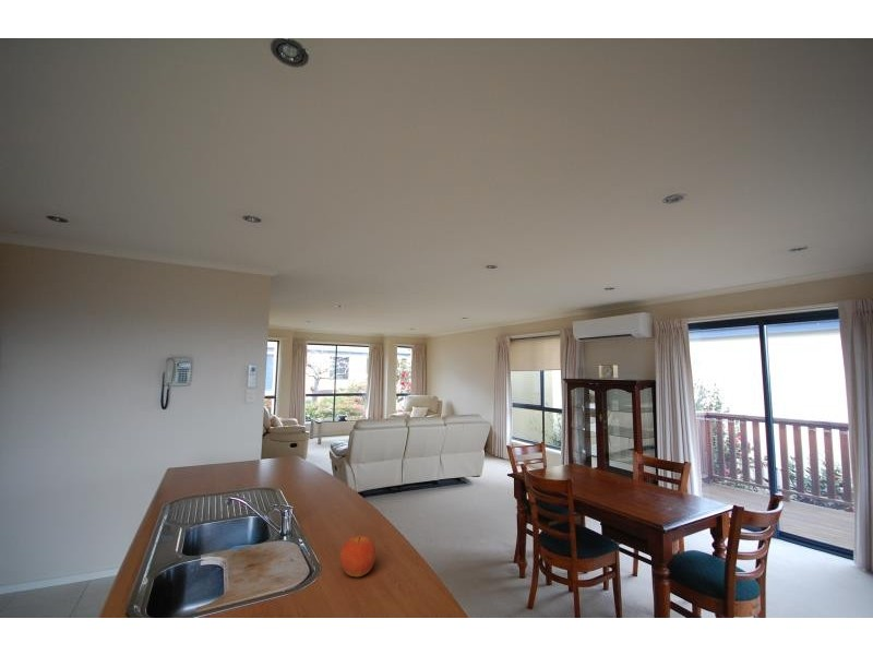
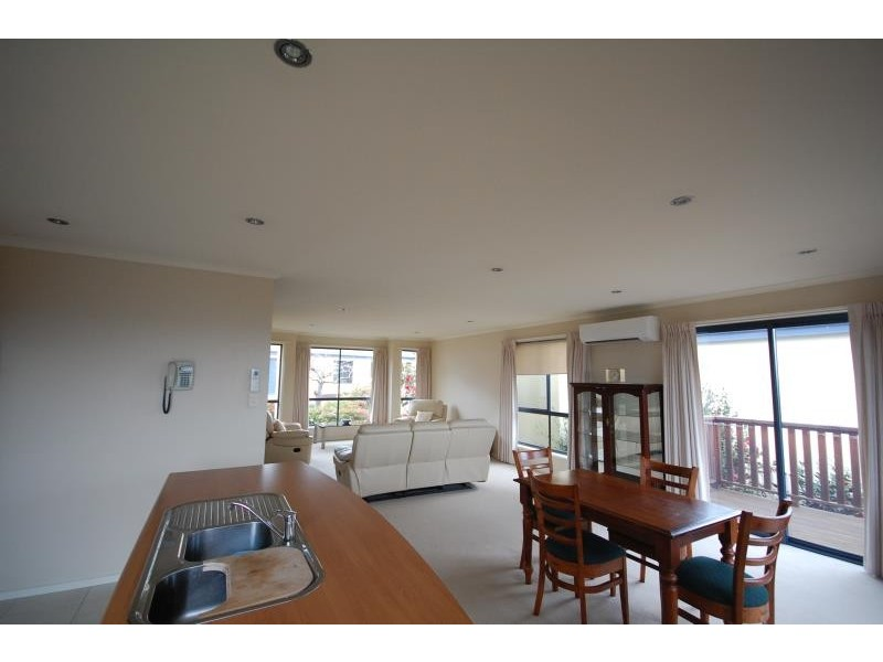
- fruit [339,535,376,577]
